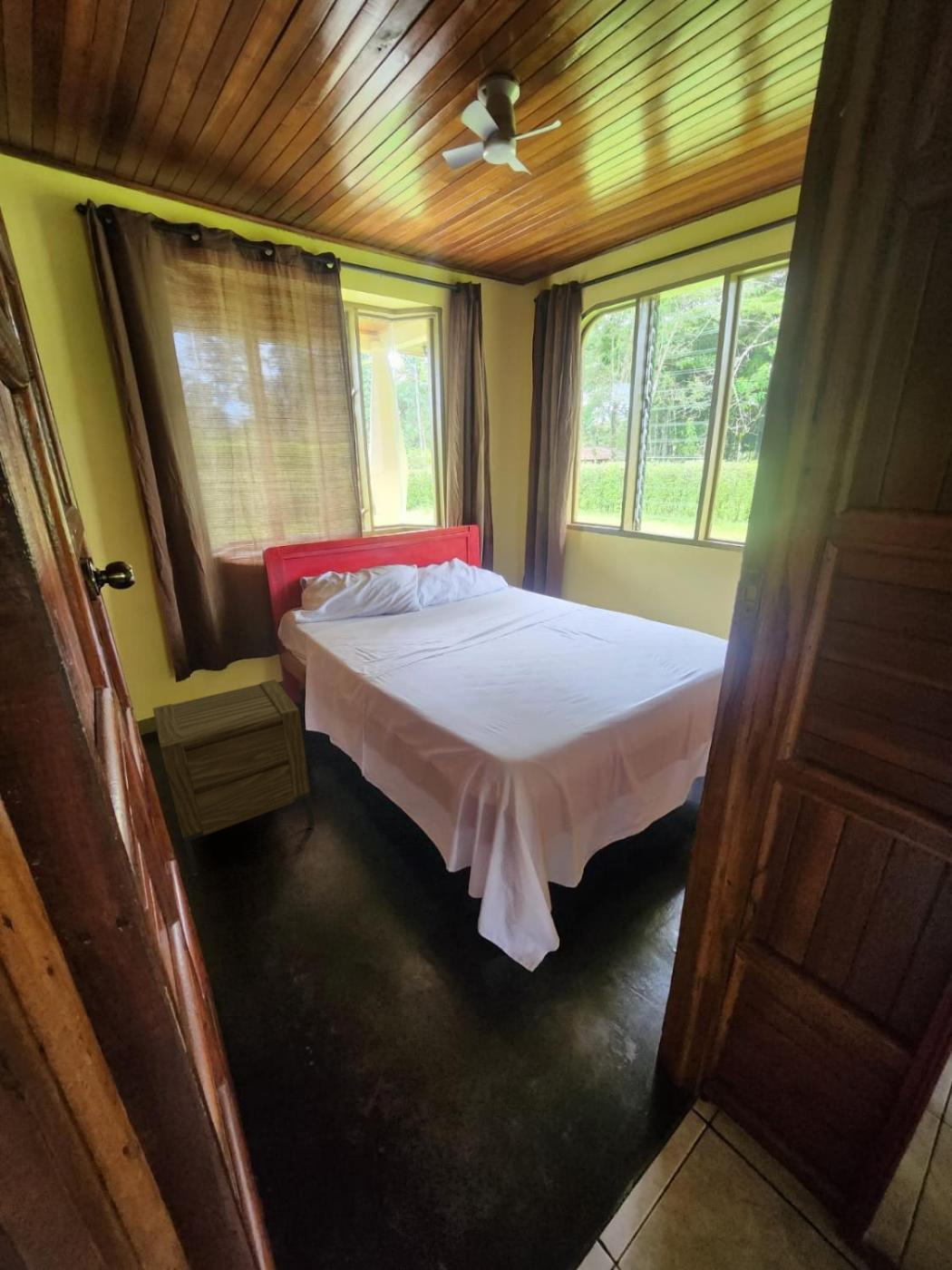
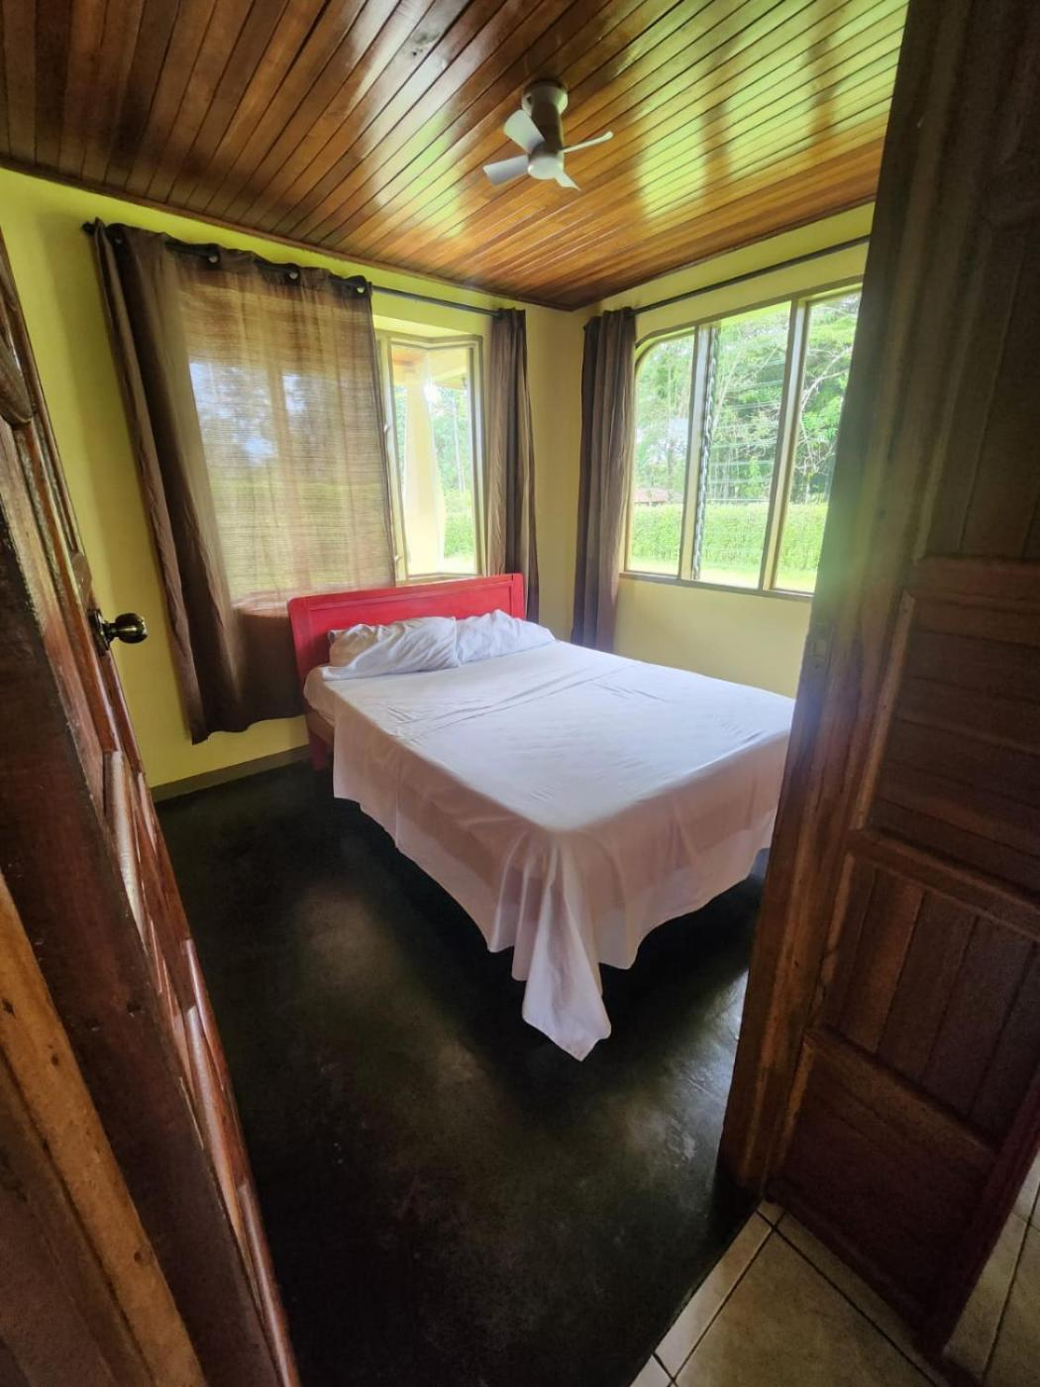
- nightstand [151,679,316,876]
